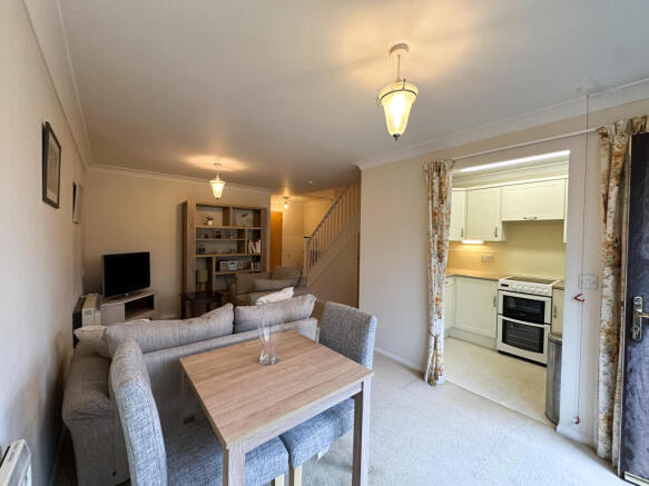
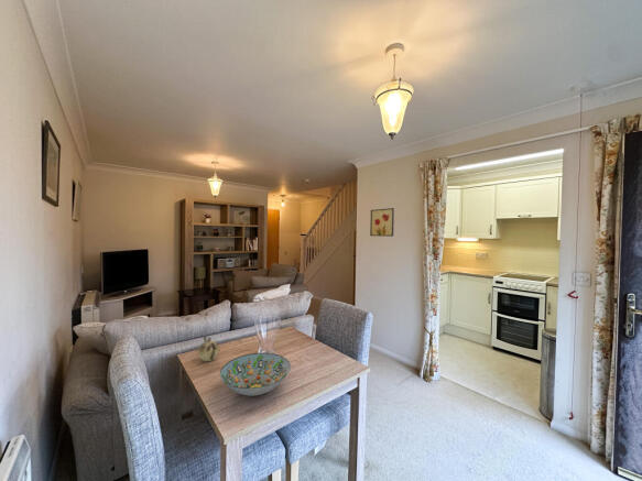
+ teapot [197,335,221,362]
+ decorative bowl [219,352,292,397]
+ wall art [369,207,395,238]
